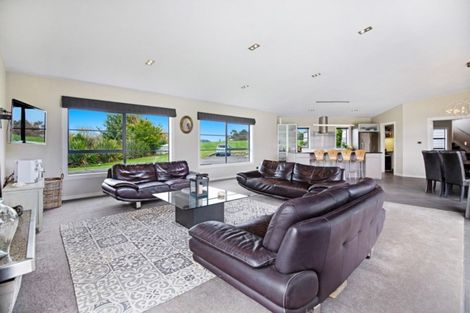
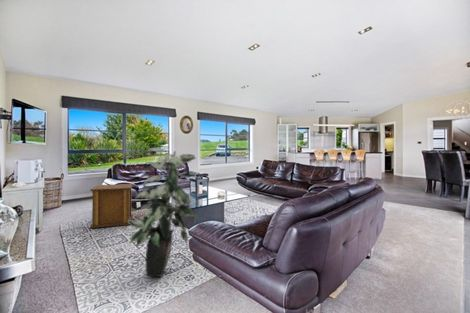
+ indoor plant [128,147,198,278]
+ side table [89,183,134,229]
